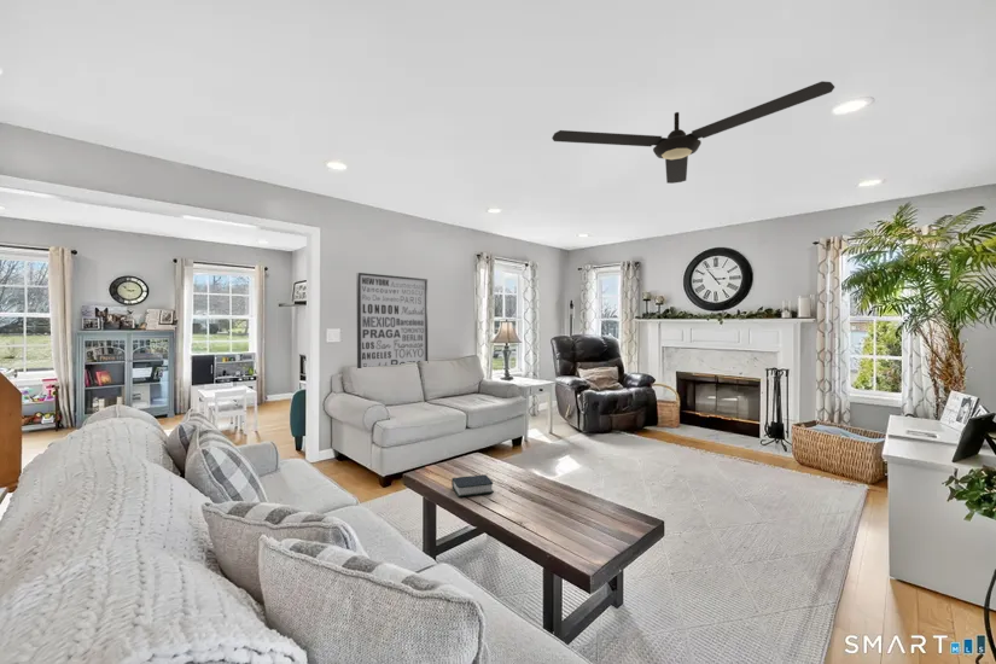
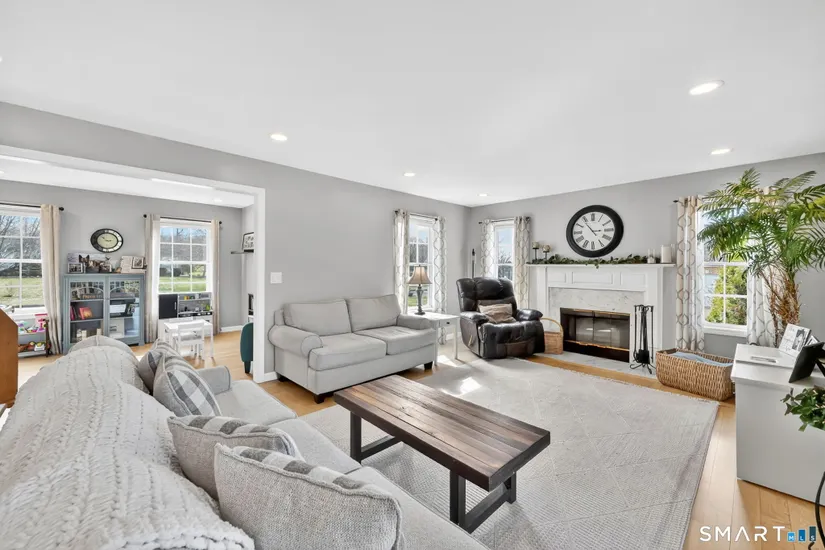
- ceiling fan [551,81,835,185]
- book [450,473,495,497]
- wall art [355,272,429,369]
